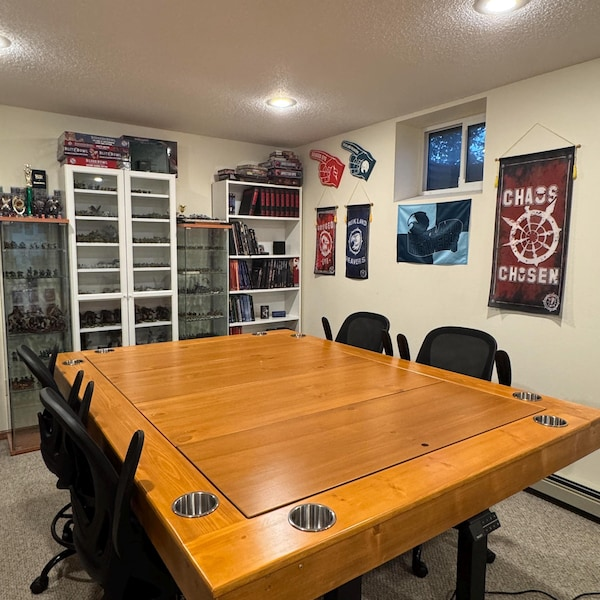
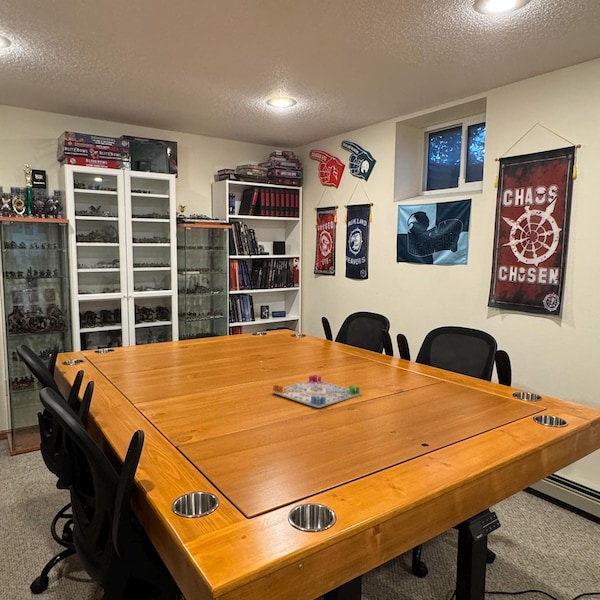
+ board game [271,374,362,409]
